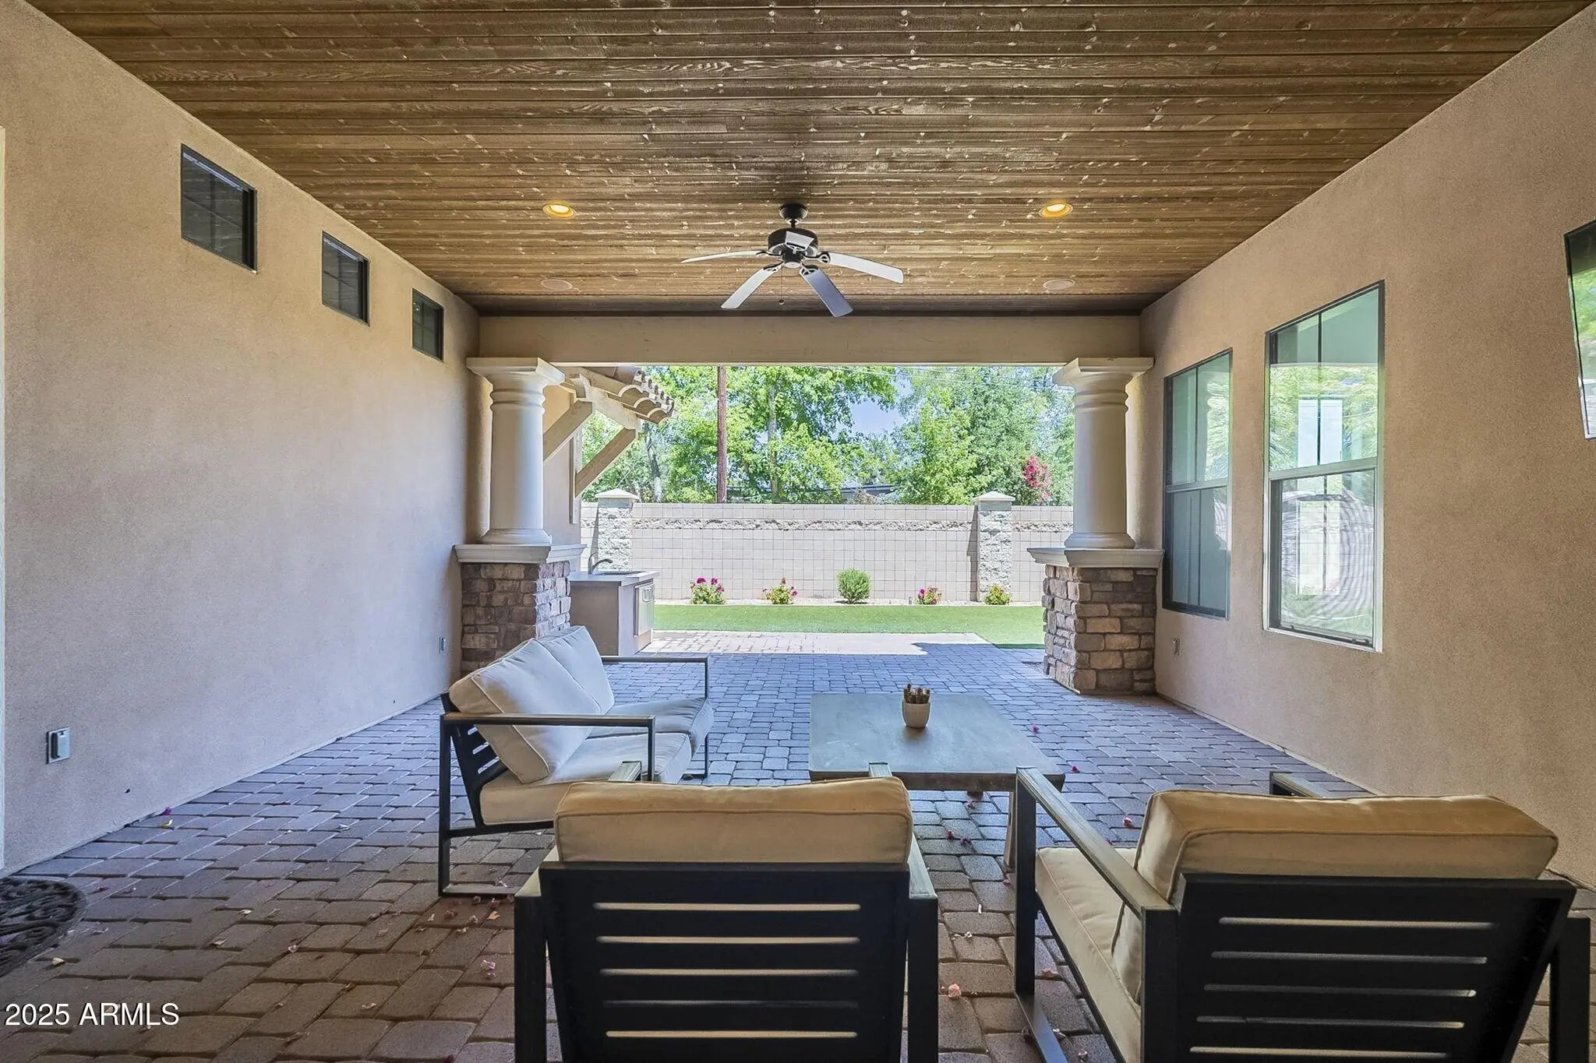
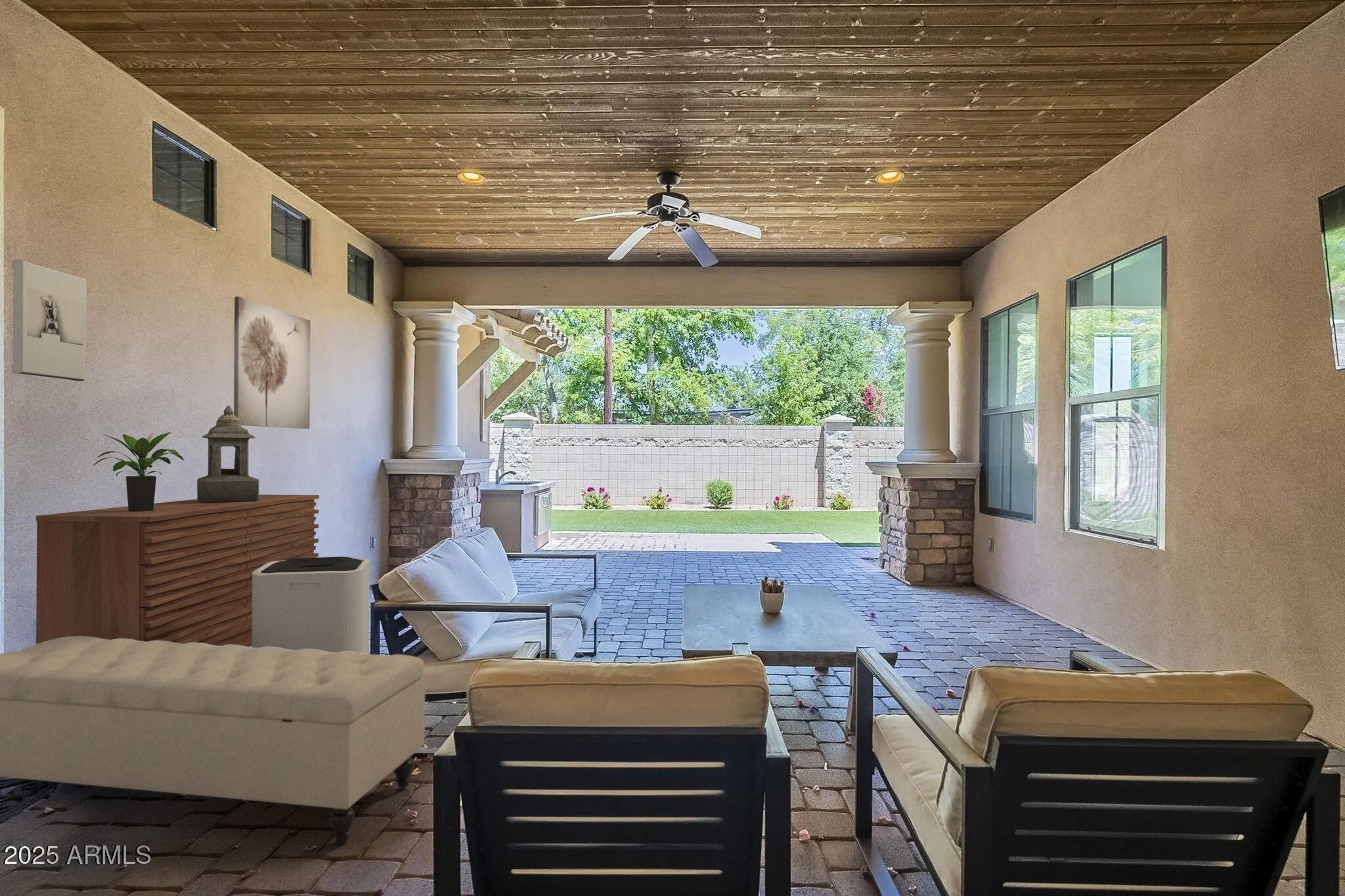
+ bench [0,636,426,844]
+ sideboard [35,494,320,647]
+ wall sculpture [11,259,87,382]
+ wall art [233,296,311,429]
+ potted plant [92,431,185,512]
+ trash can [252,556,370,654]
+ lantern [196,405,260,503]
